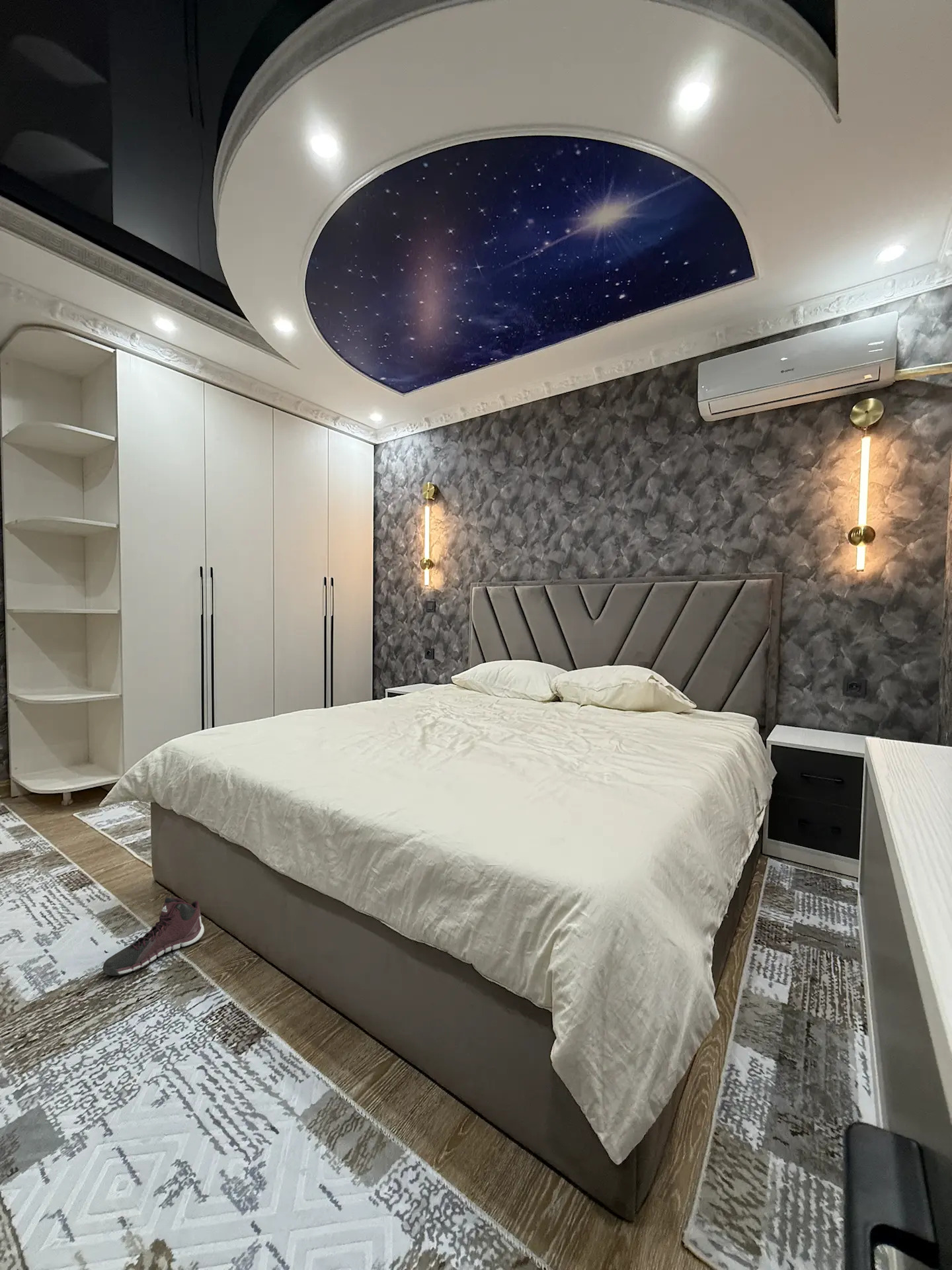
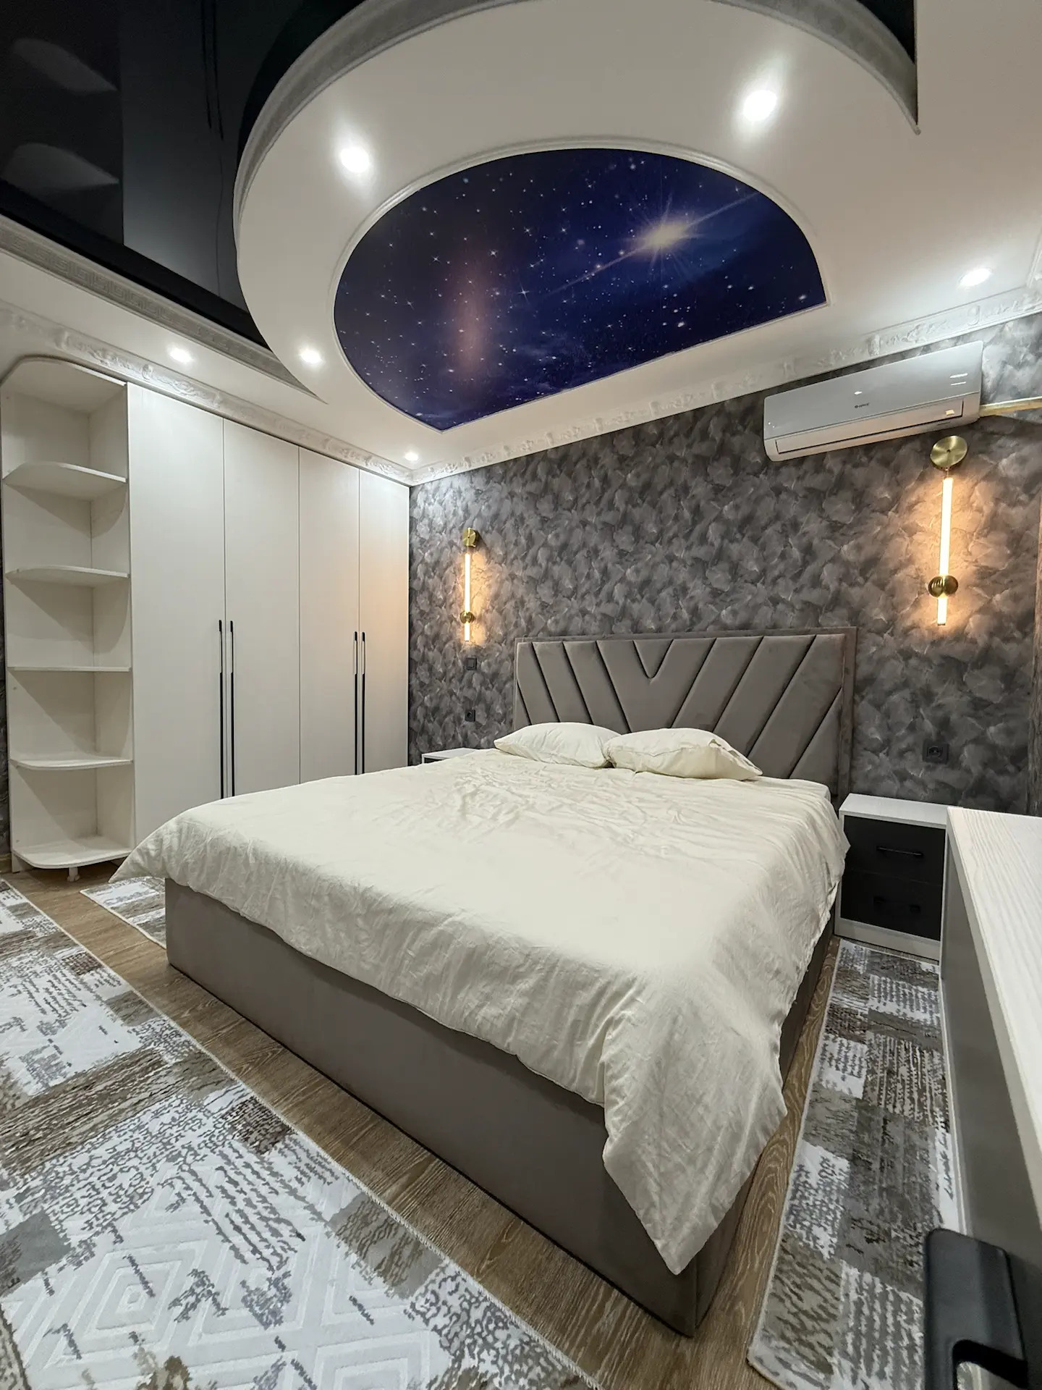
- sneaker [102,897,205,976]
